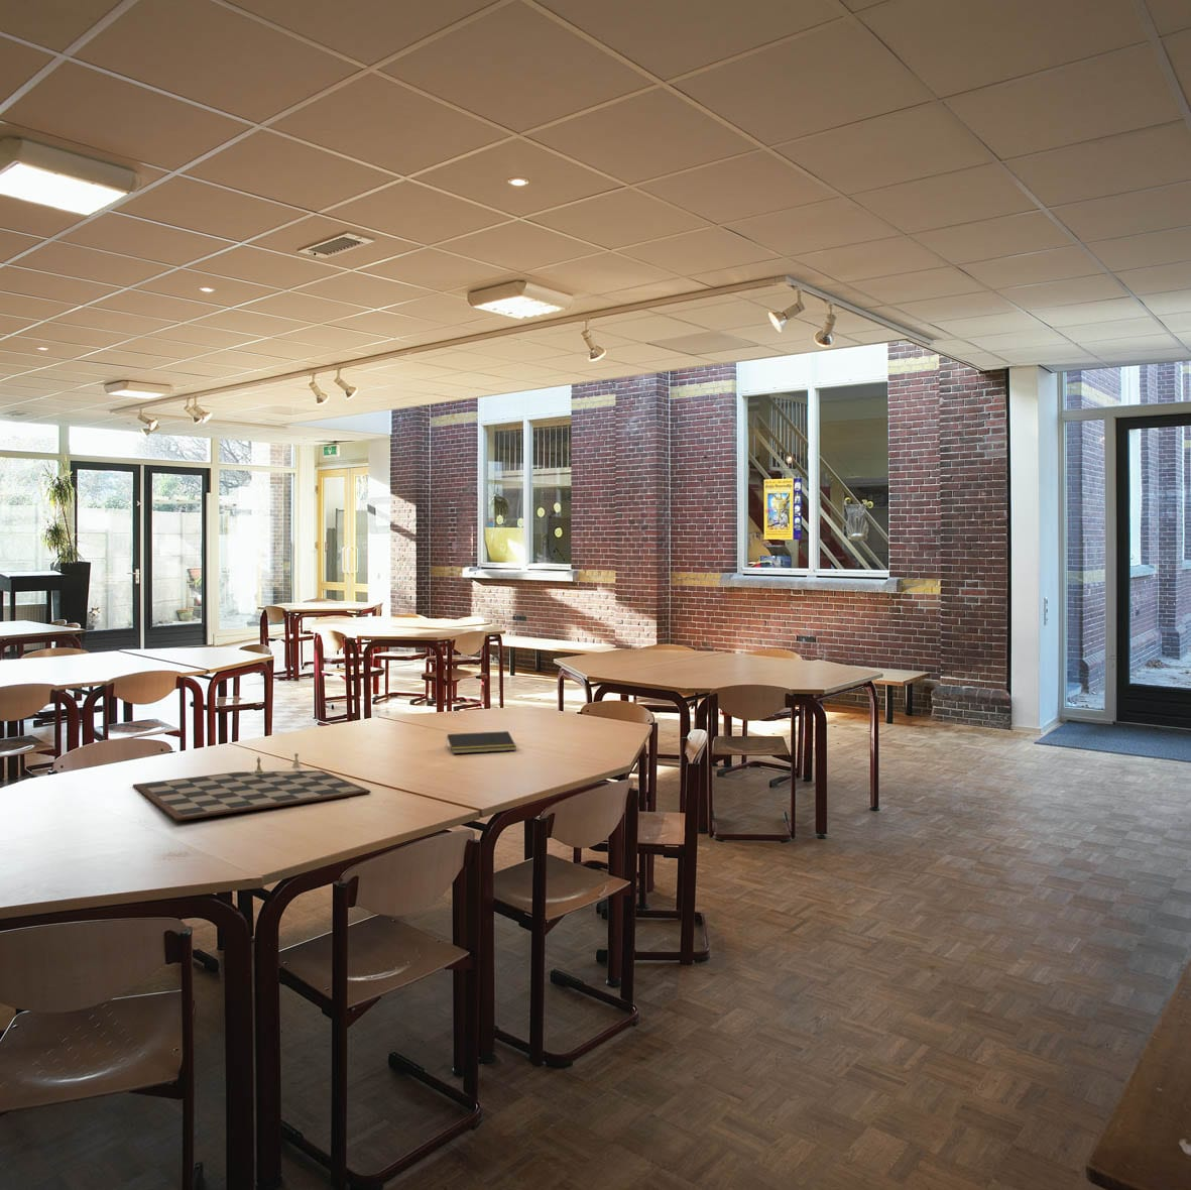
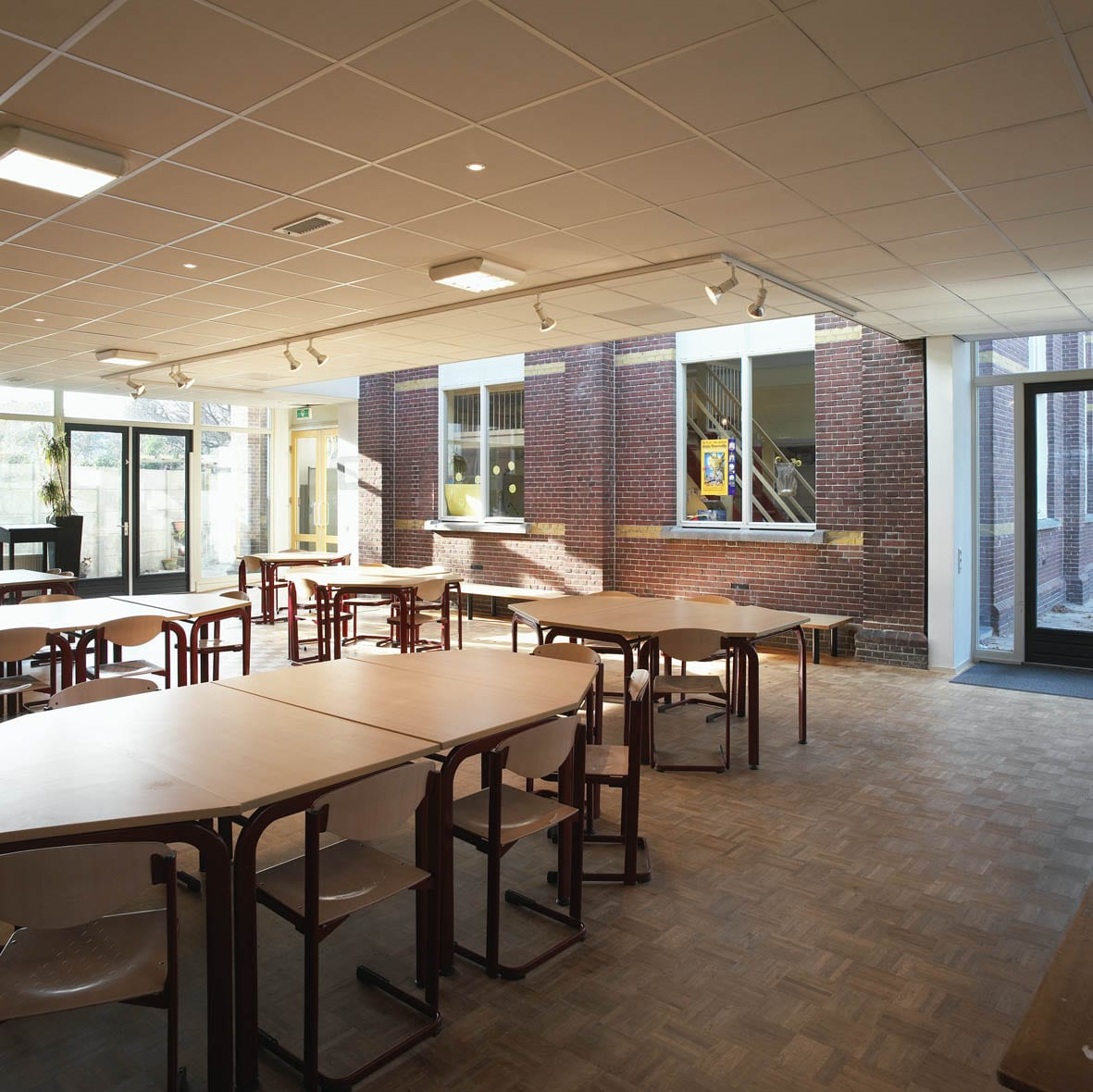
- gameboard [132,752,372,822]
- notepad [445,730,518,754]
